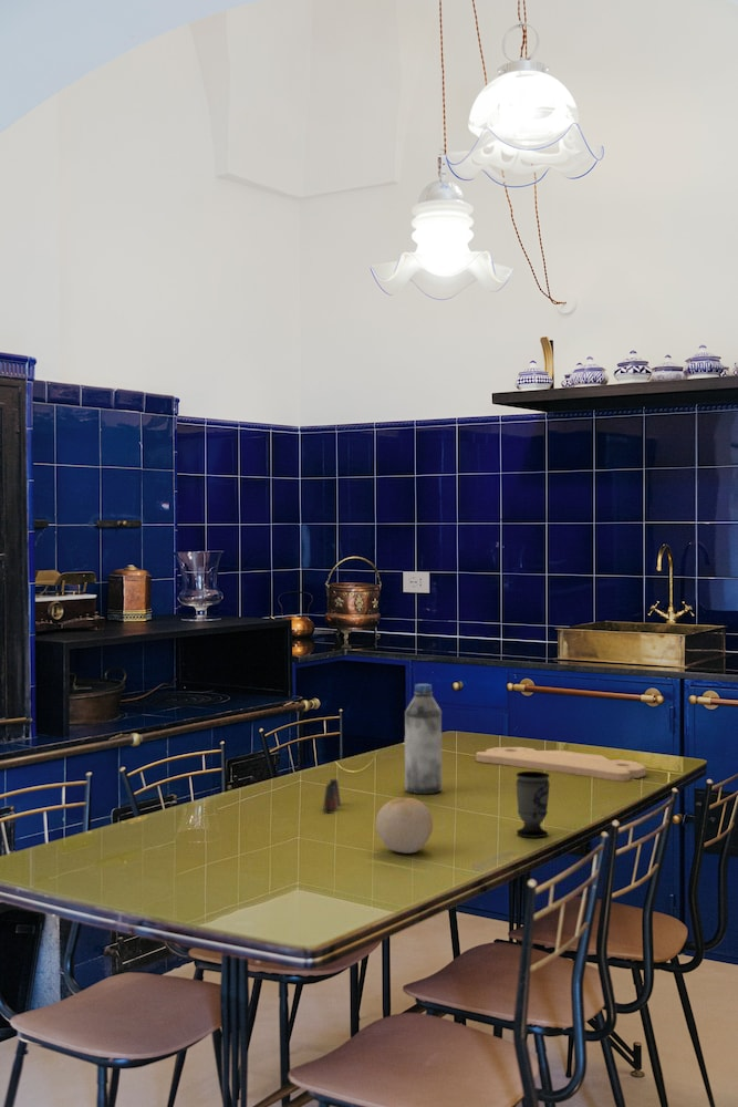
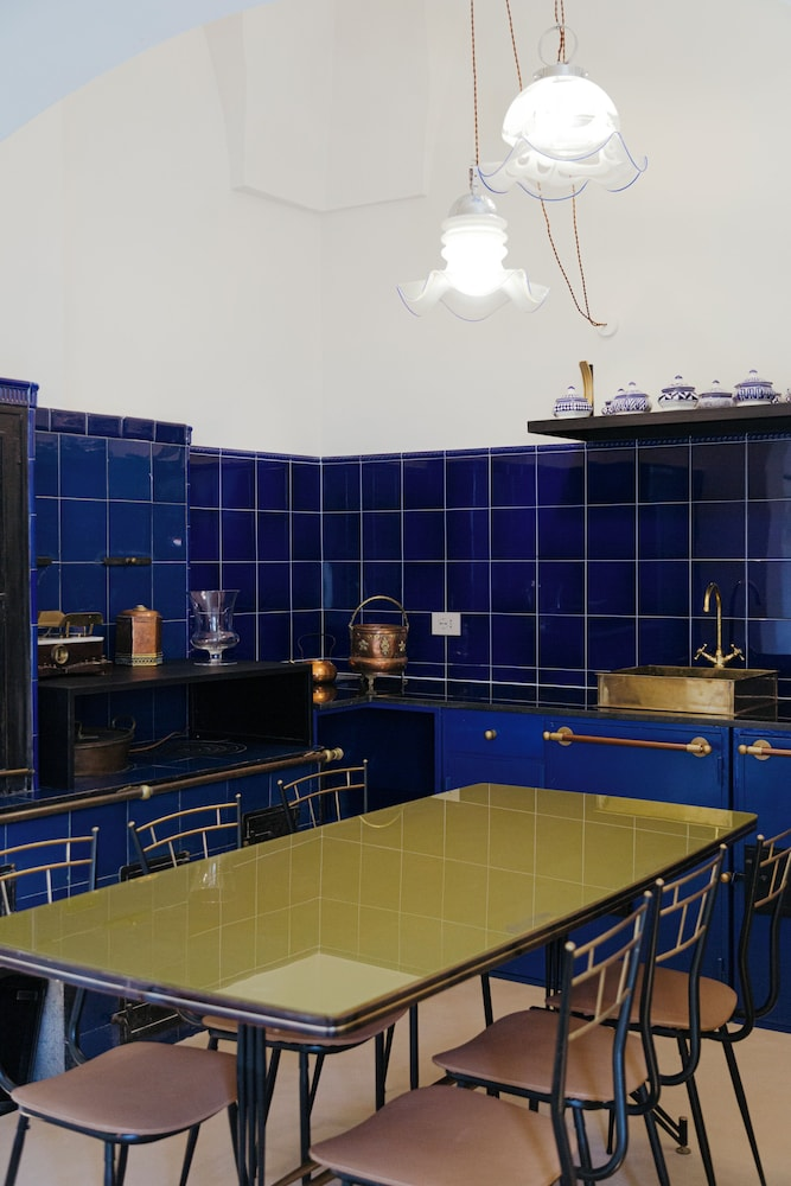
- cutting board [475,746,647,783]
- salt shaker [322,778,342,815]
- cup [514,770,551,838]
- fruit [374,797,434,855]
- water bottle [404,683,443,795]
